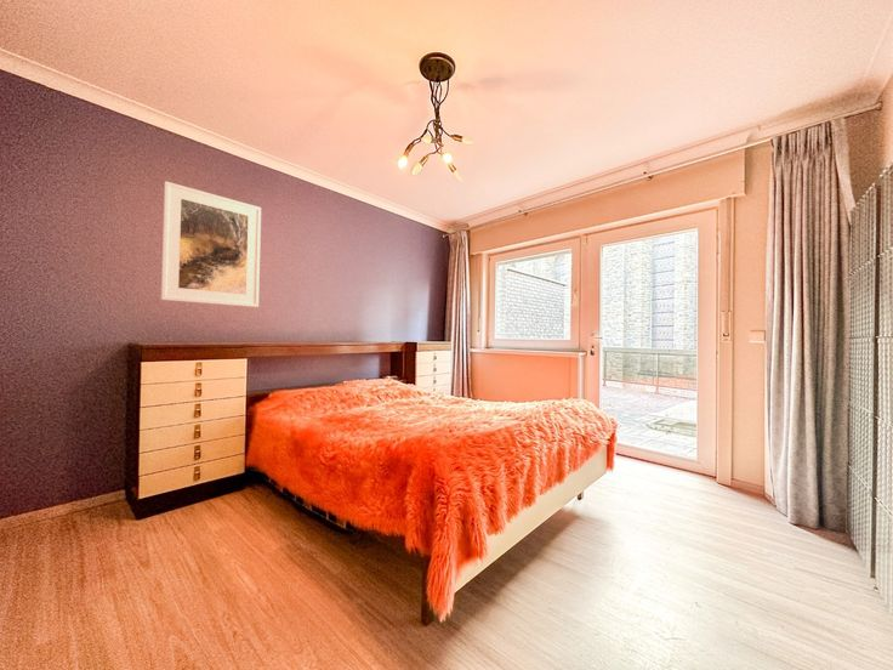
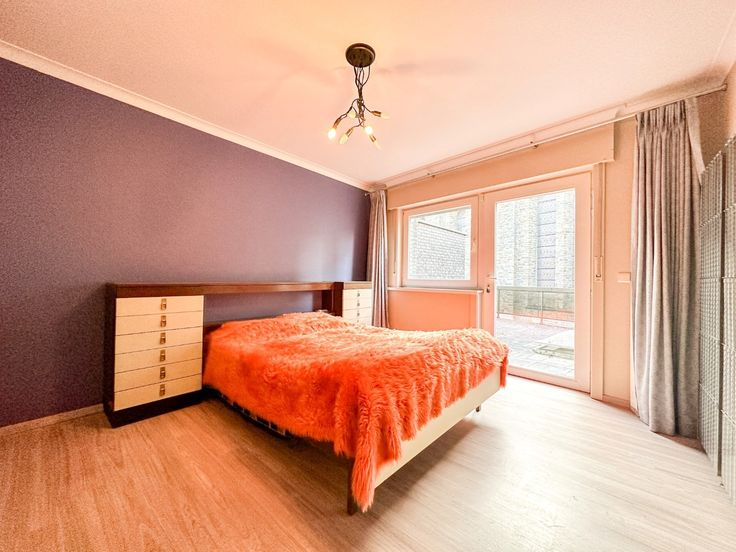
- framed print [160,180,262,308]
